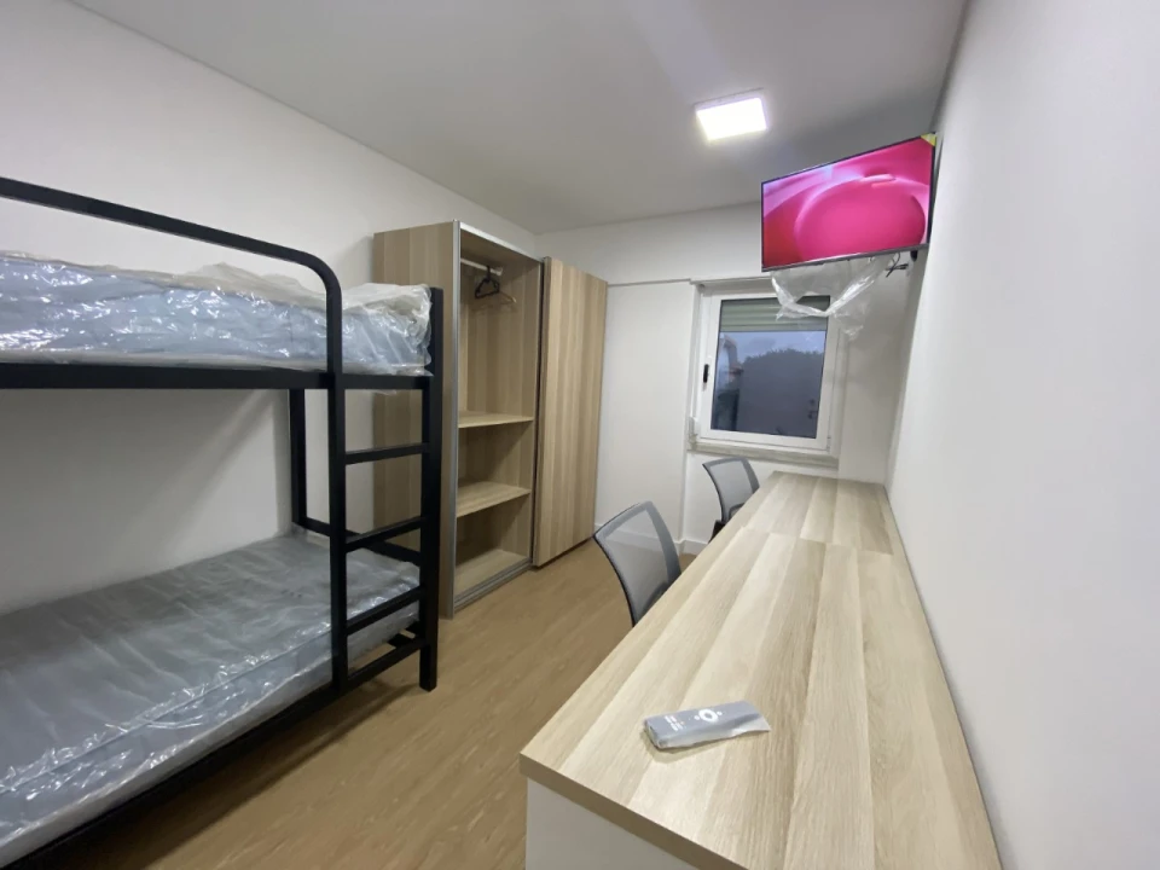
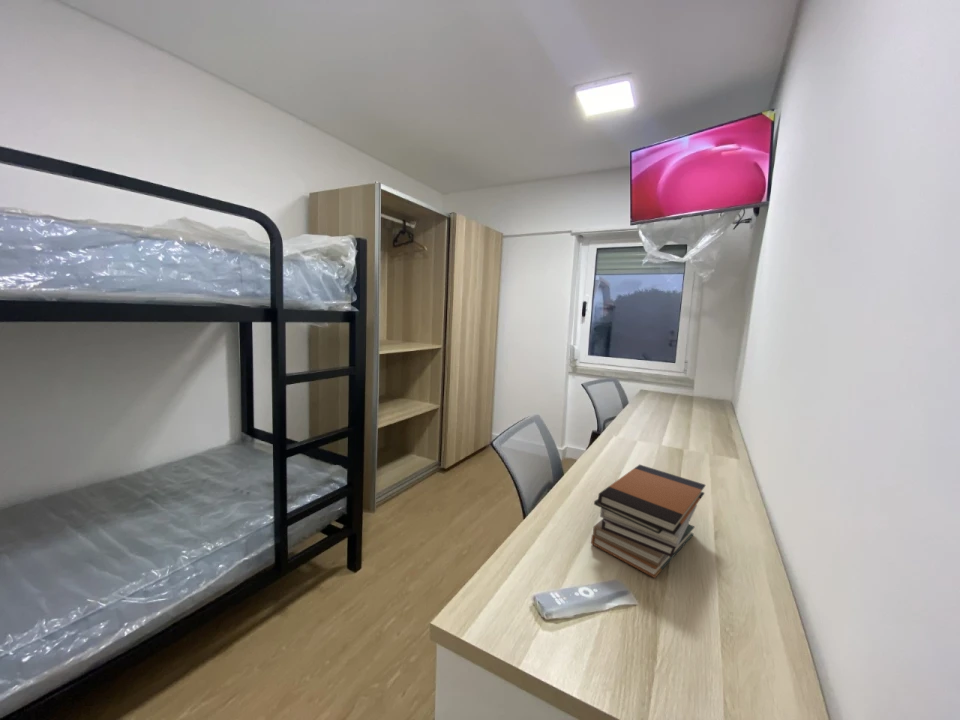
+ book stack [590,464,706,579]
